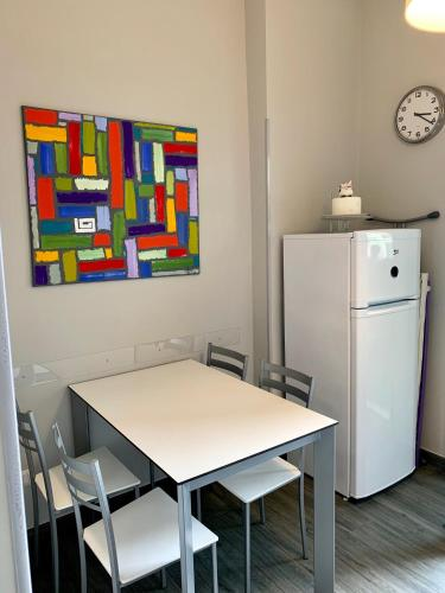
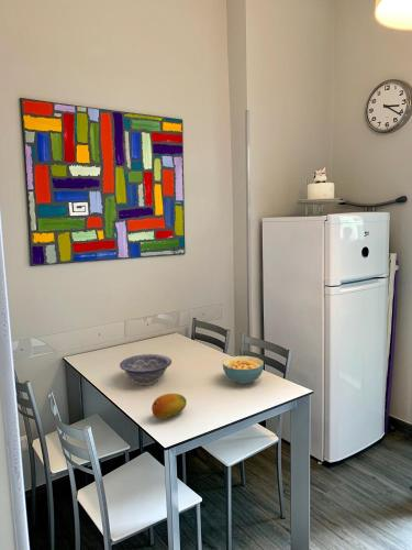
+ fruit [151,393,188,420]
+ decorative bowl [119,353,172,386]
+ cereal bowl [222,355,265,385]
